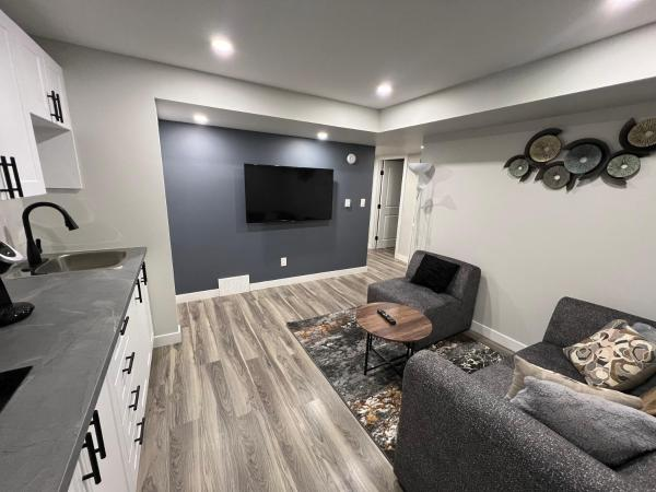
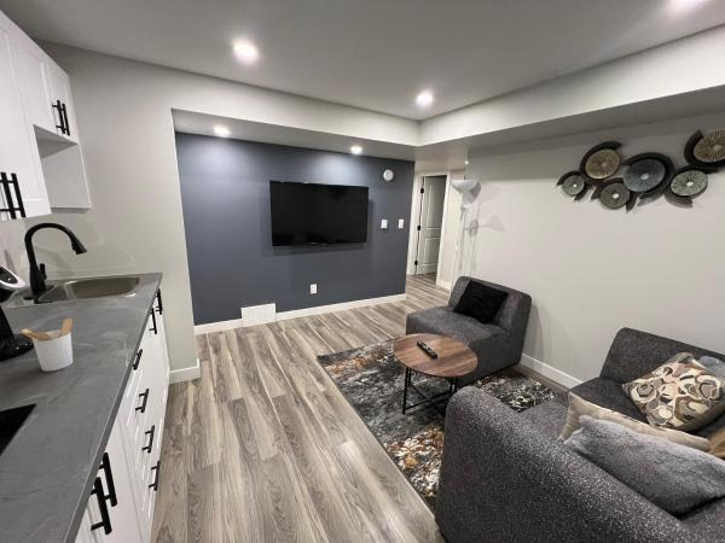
+ utensil holder [19,317,74,373]
